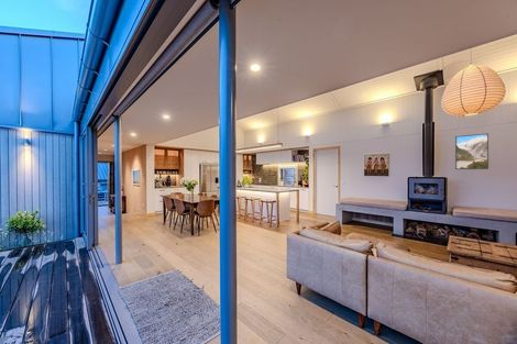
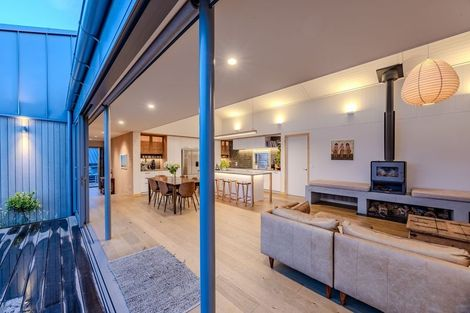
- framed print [454,132,490,170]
